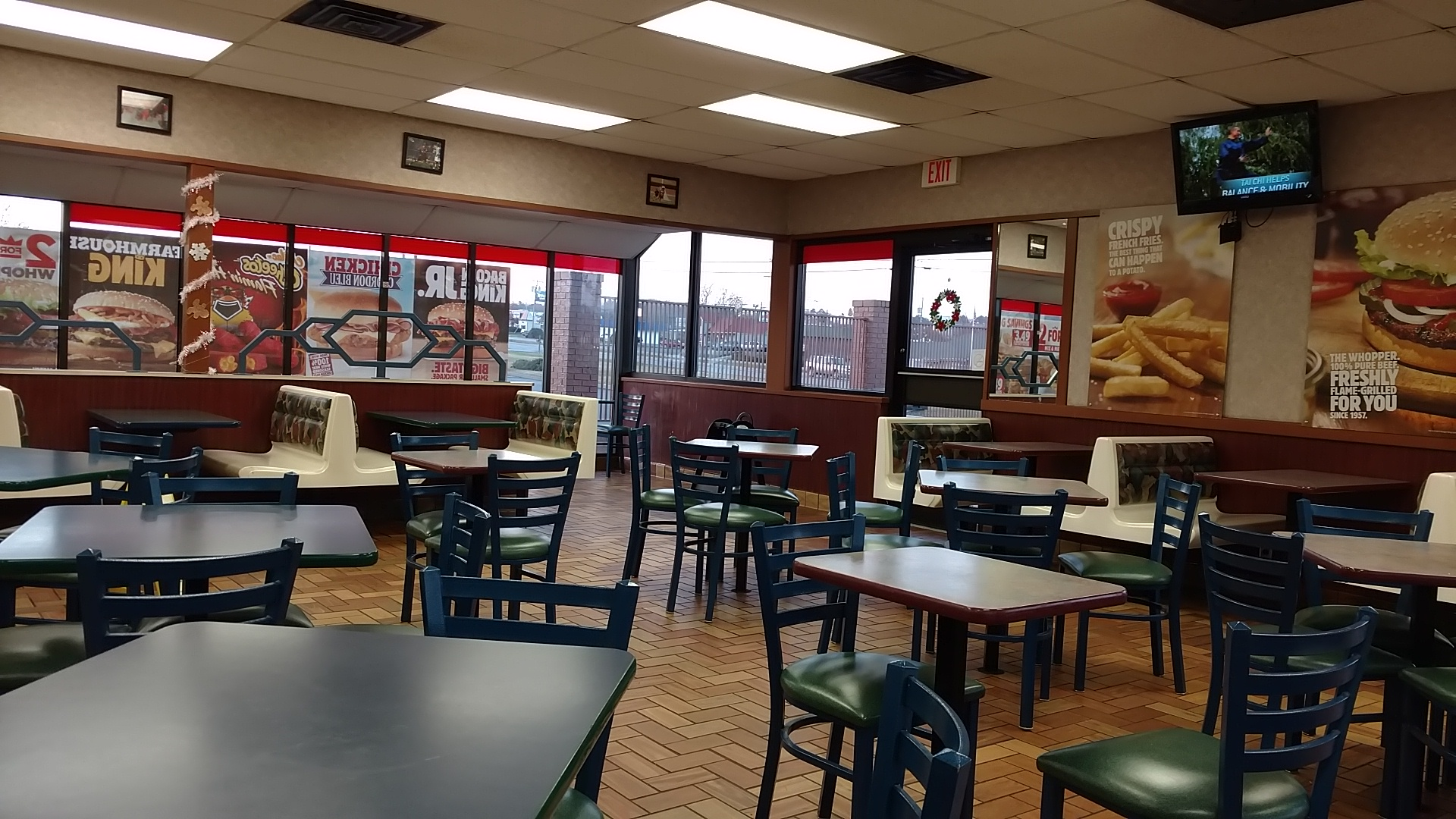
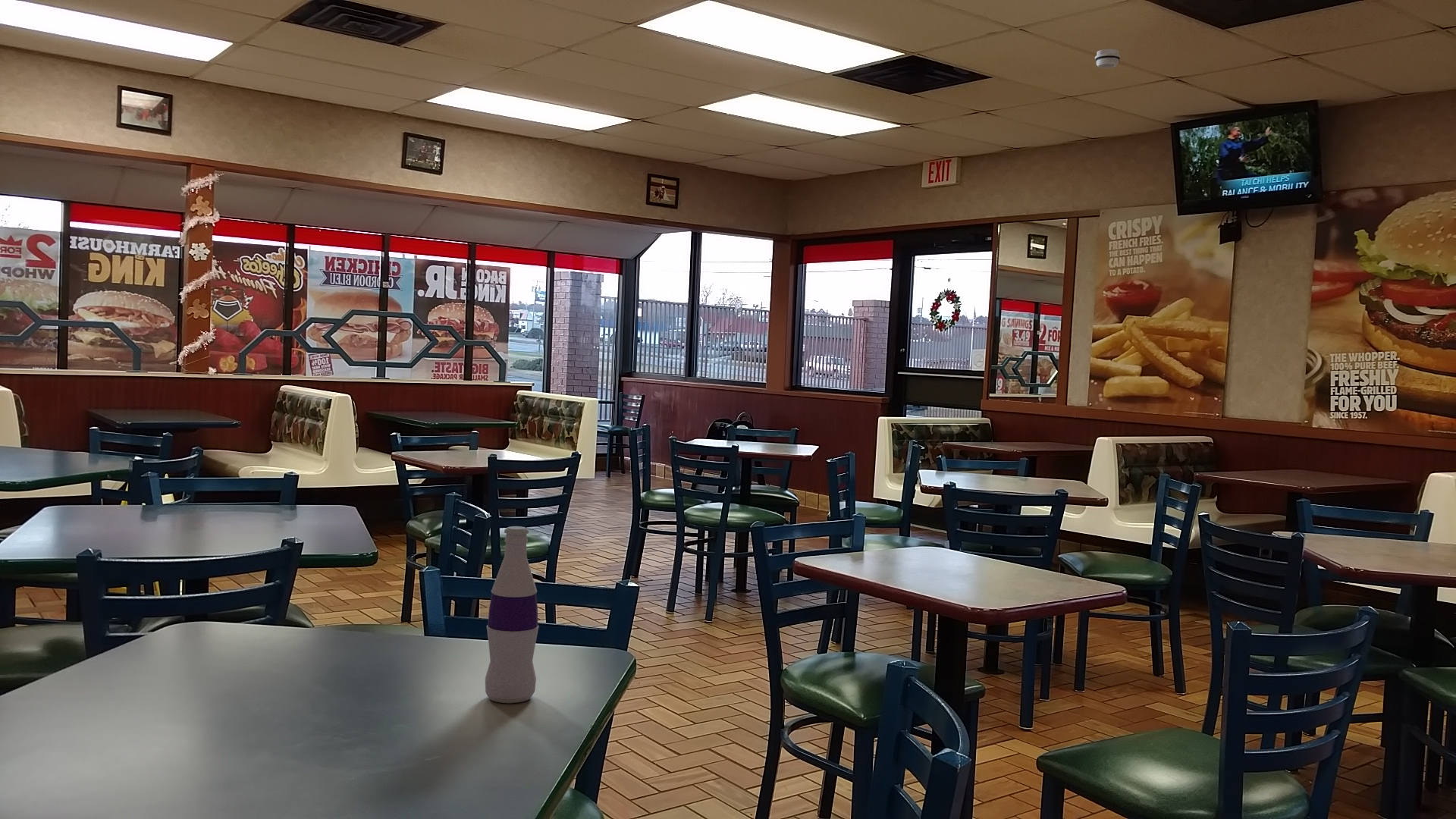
+ bottle [485,526,540,704]
+ smoke detector [1094,49,1121,69]
